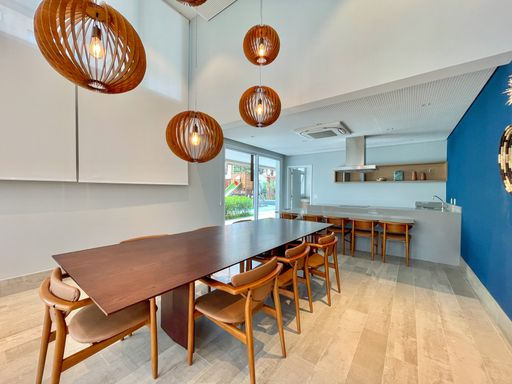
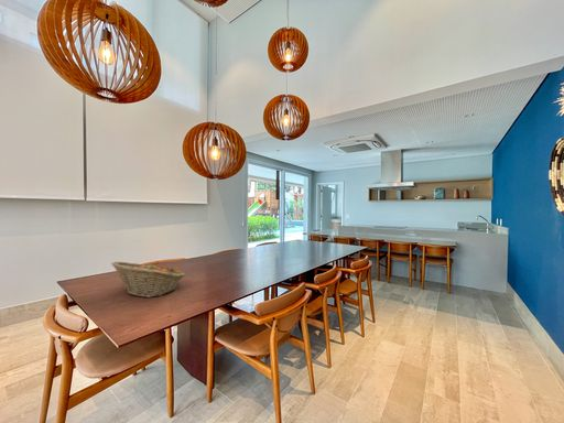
+ fruit basket [110,260,186,299]
